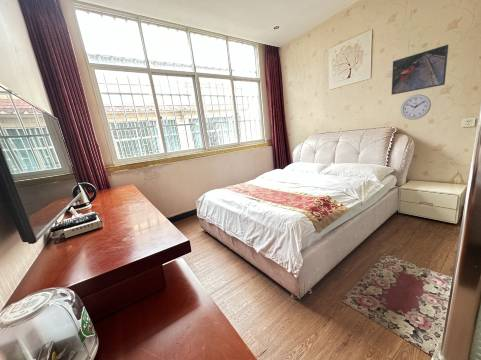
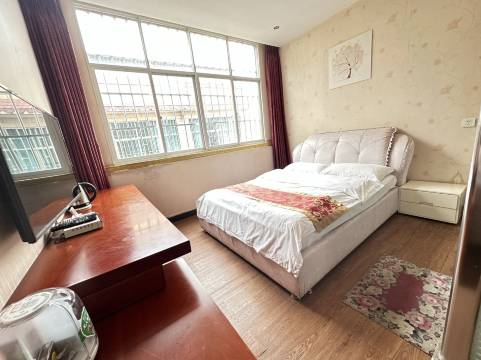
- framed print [391,44,449,96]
- wall clock [400,94,432,121]
